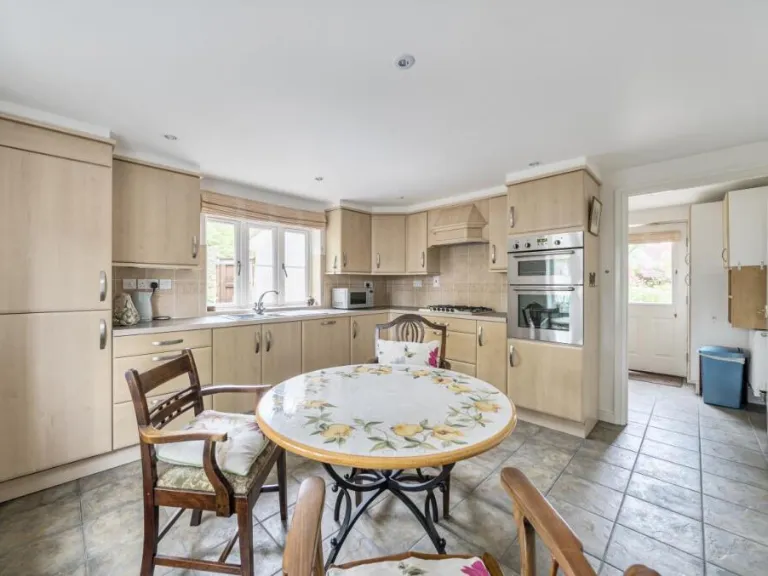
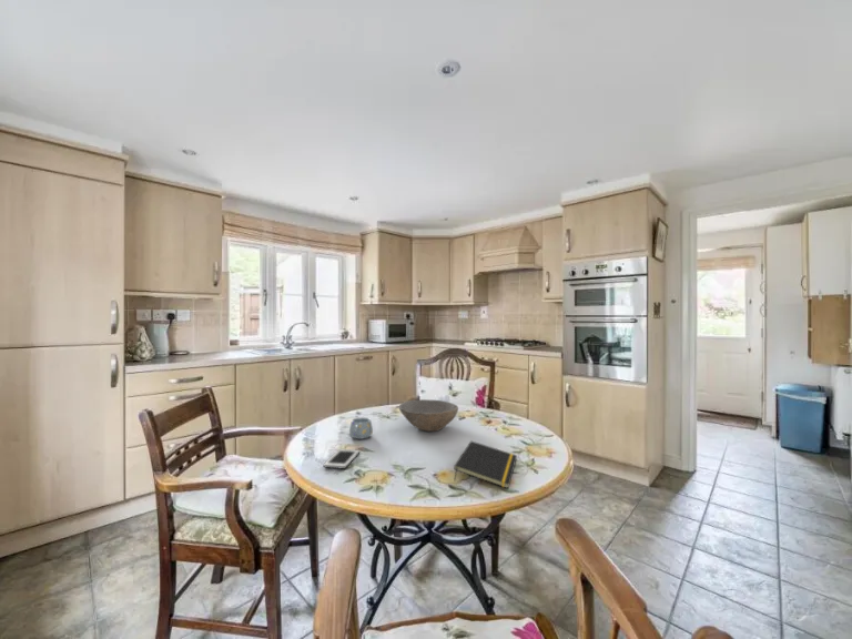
+ mug [348,416,374,440]
+ cell phone [323,448,361,469]
+ bowl [398,398,459,433]
+ notepad [453,439,518,489]
